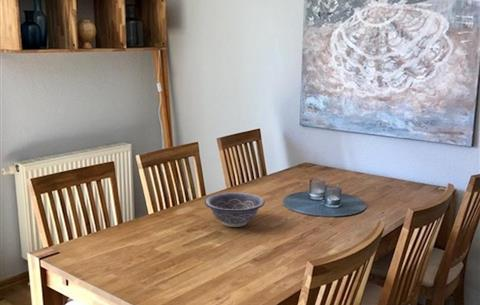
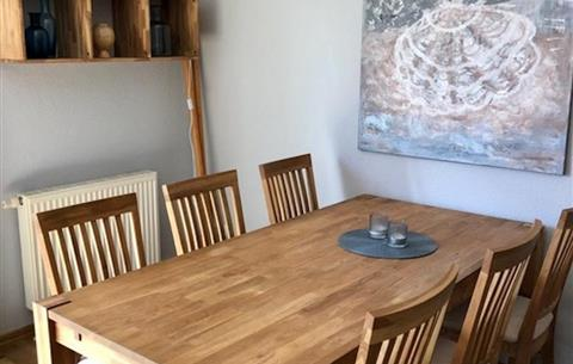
- decorative bowl [203,191,266,228]
